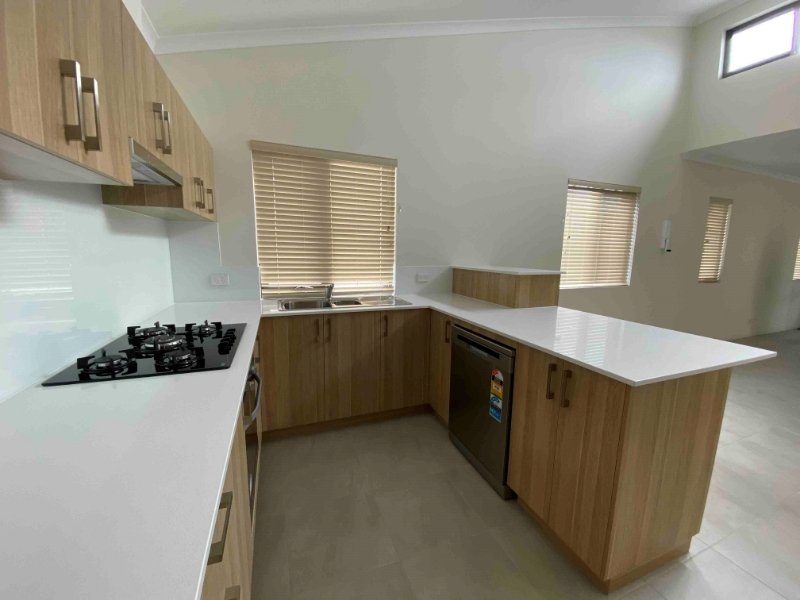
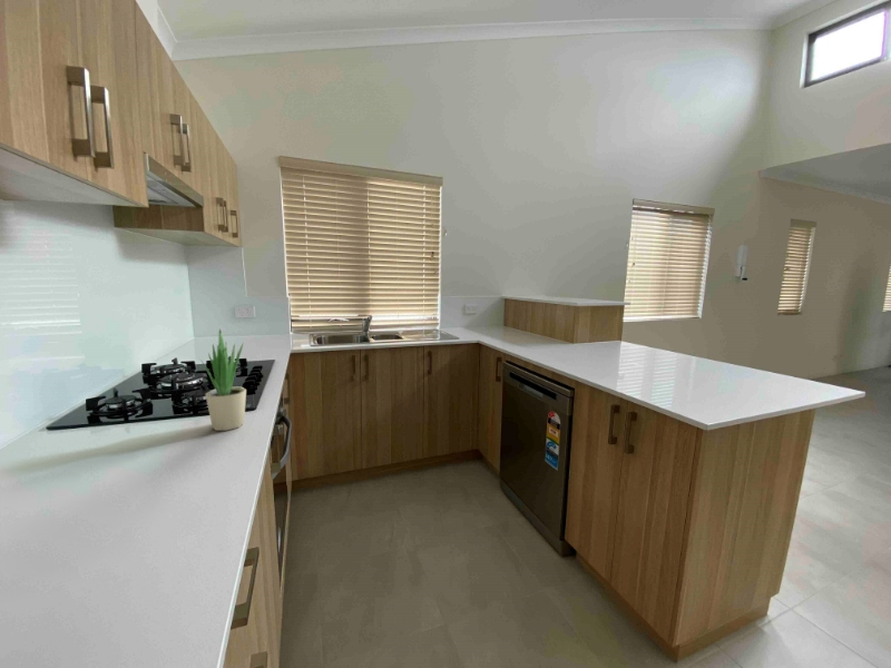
+ potted plant [199,327,247,432]
